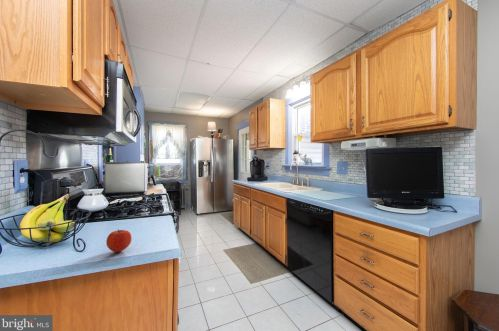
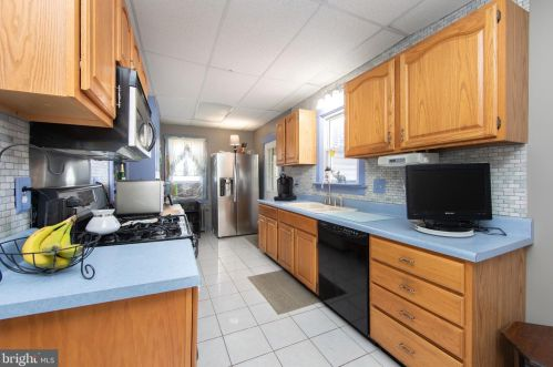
- apple [105,228,133,253]
